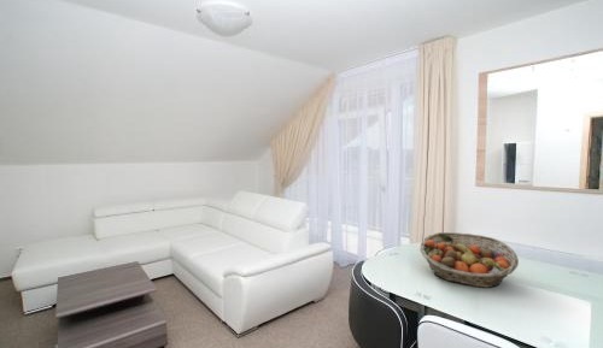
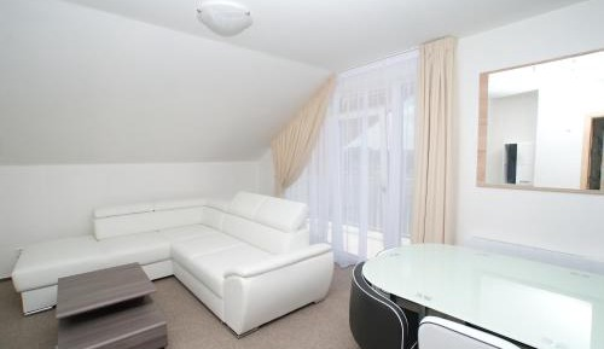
- fruit basket [418,231,520,289]
